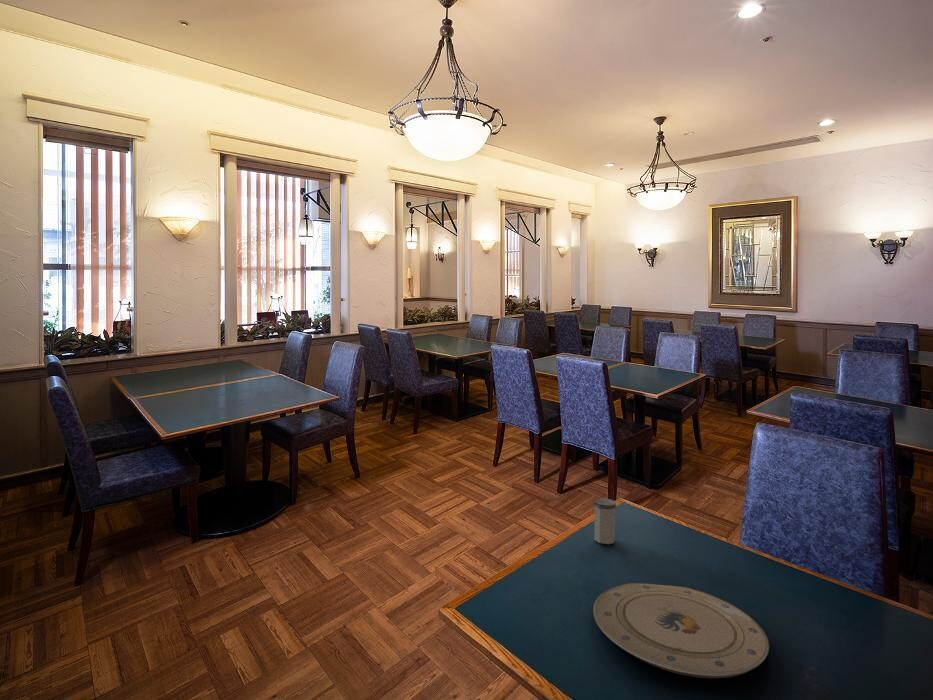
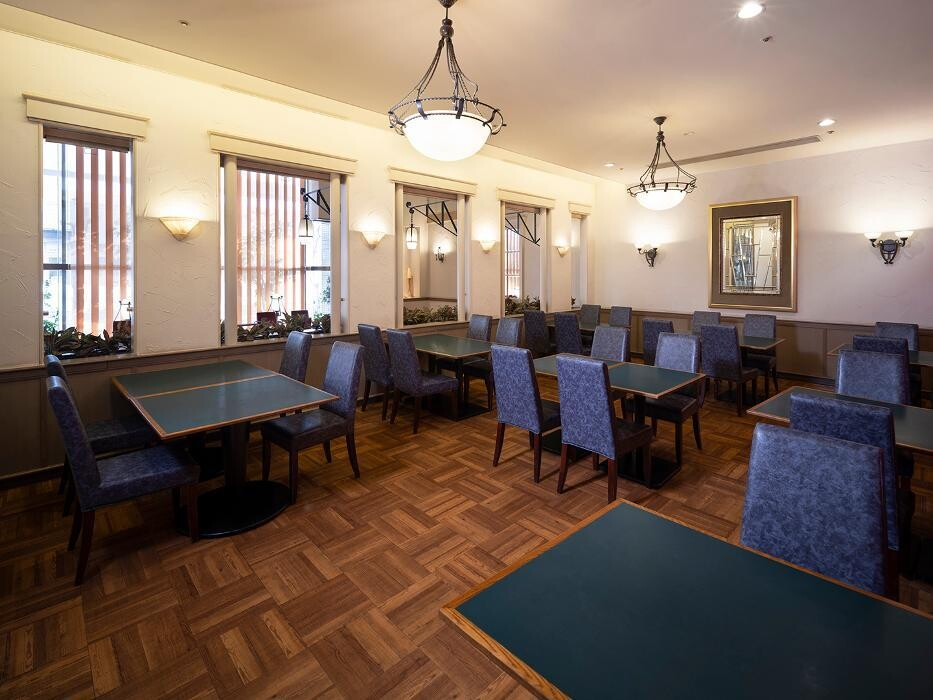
- plate [592,582,770,679]
- salt shaker [593,497,617,545]
